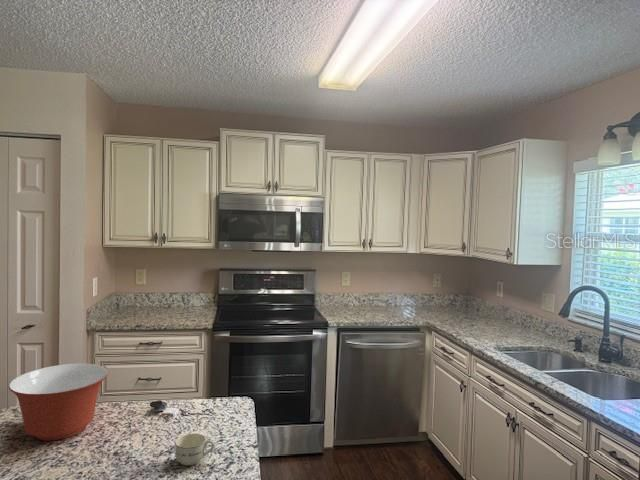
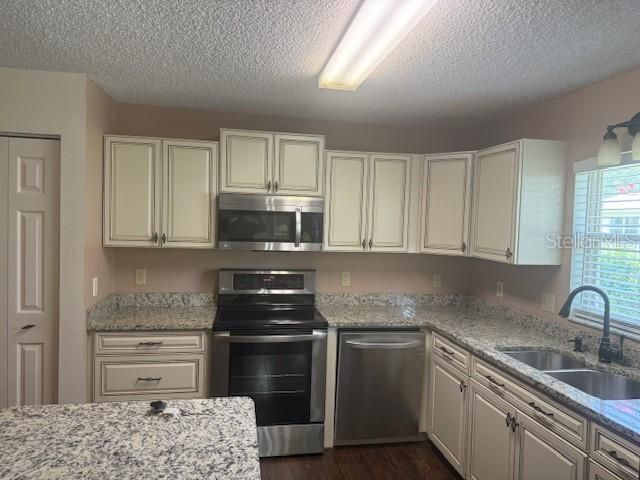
- cup [174,433,216,467]
- mixing bowl [8,363,109,442]
